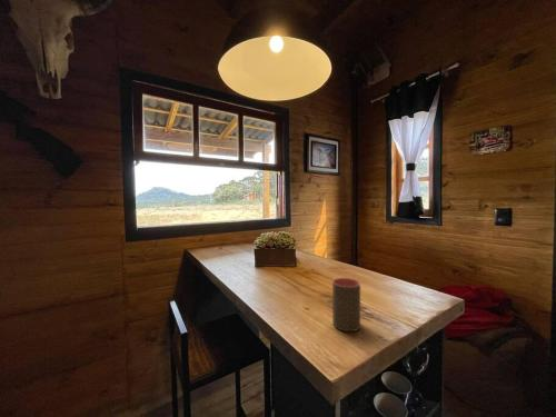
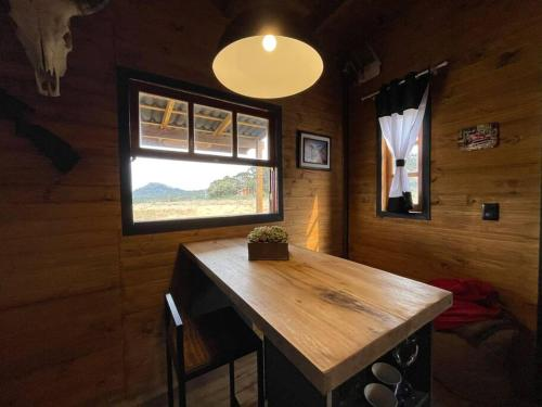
- cup [331,277,361,332]
